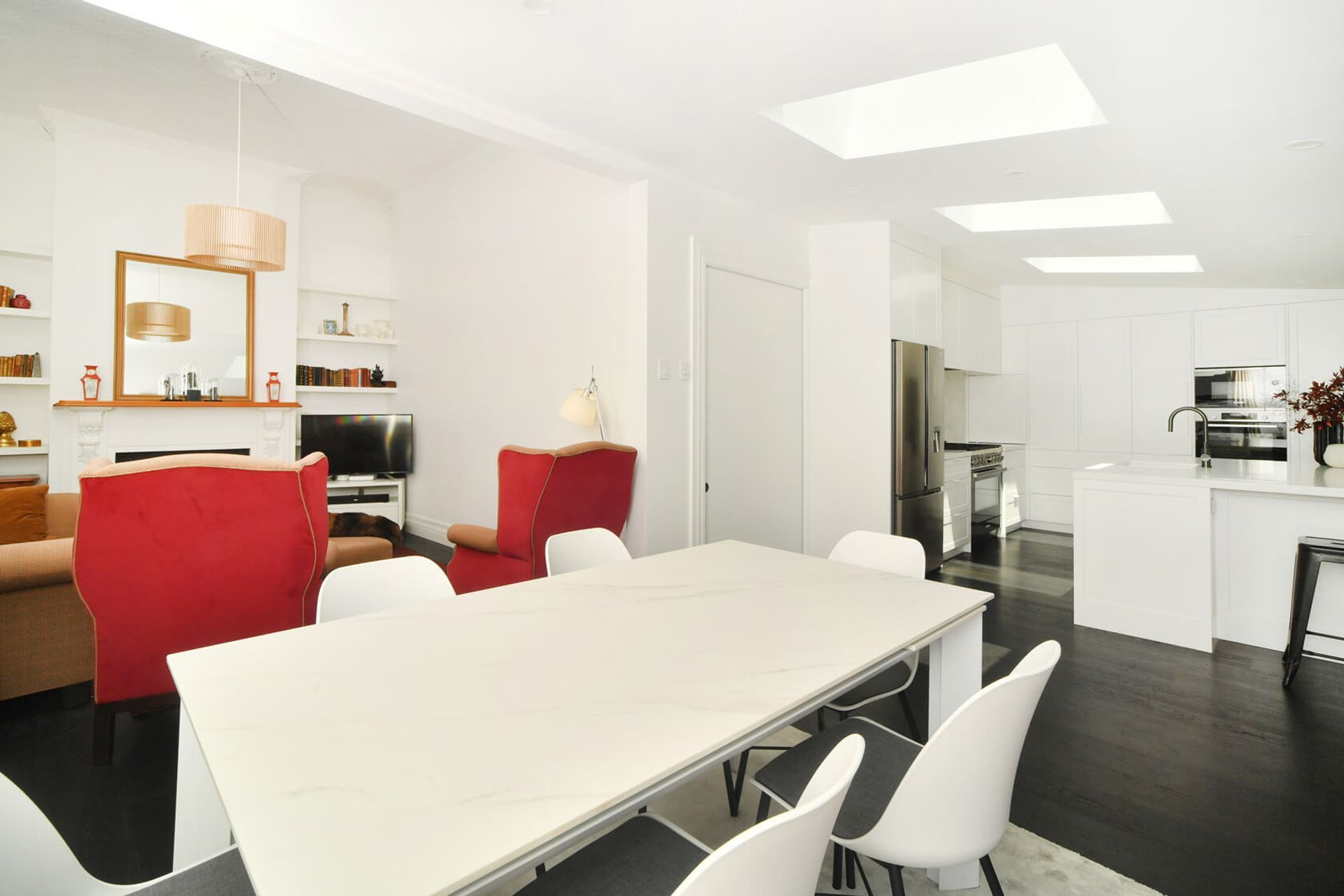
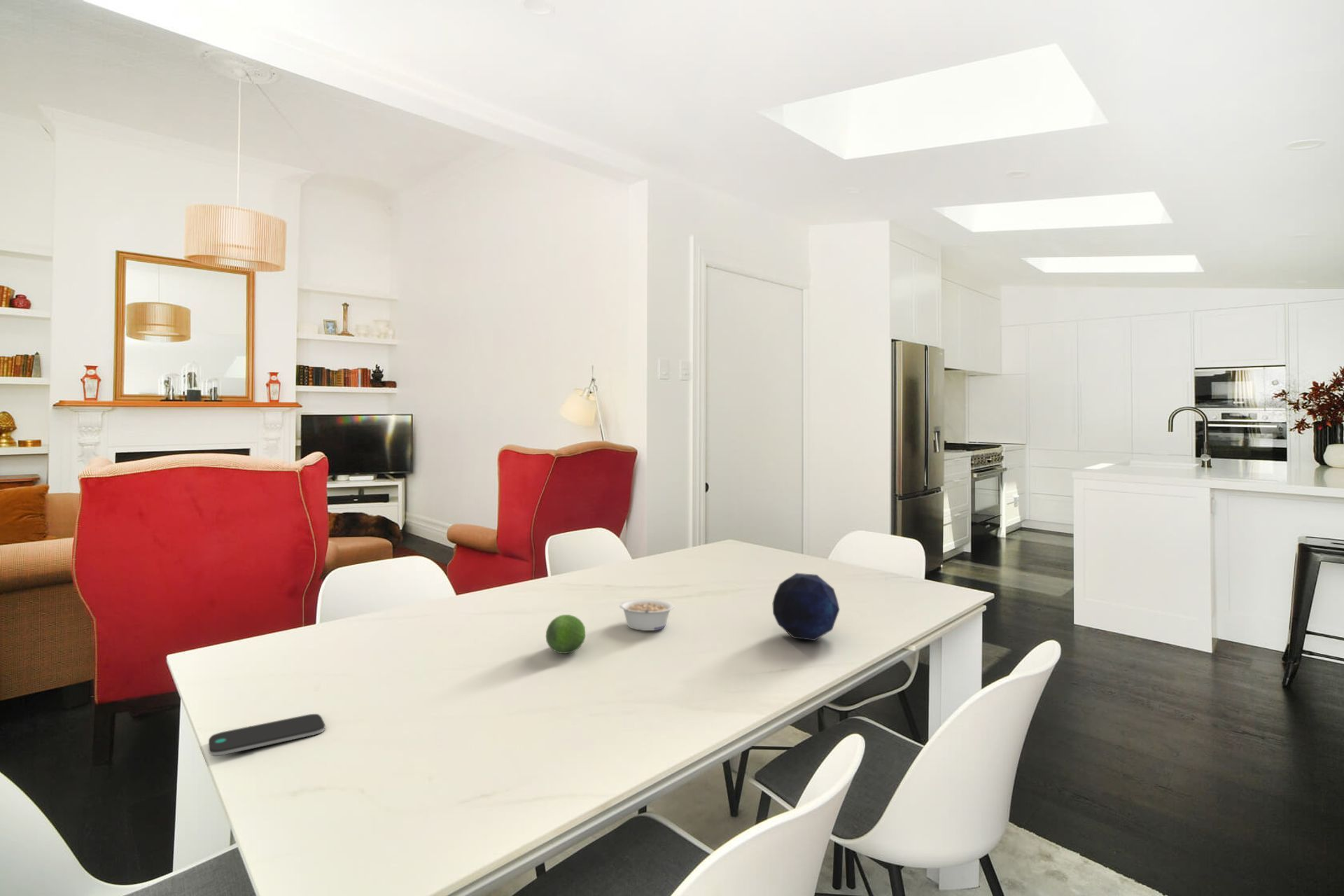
+ legume [619,598,675,631]
+ smartphone [208,713,325,757]
+ decorative orb [772,573,840,641]
+ fruit [545,614,586,654]
